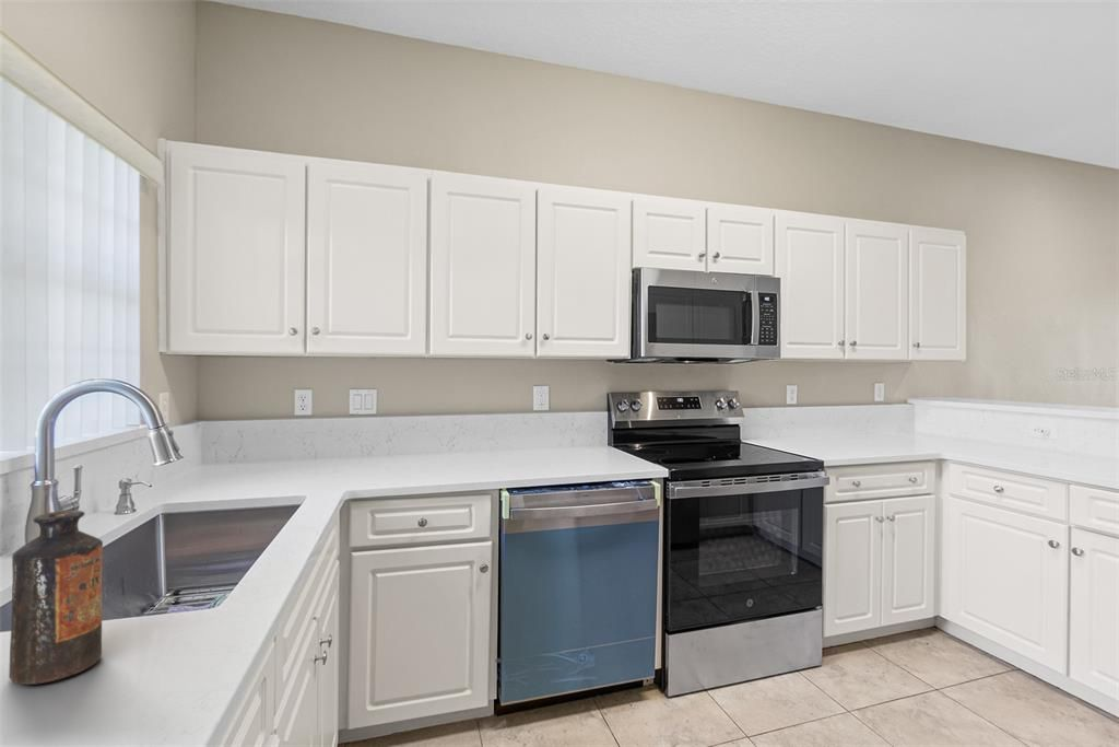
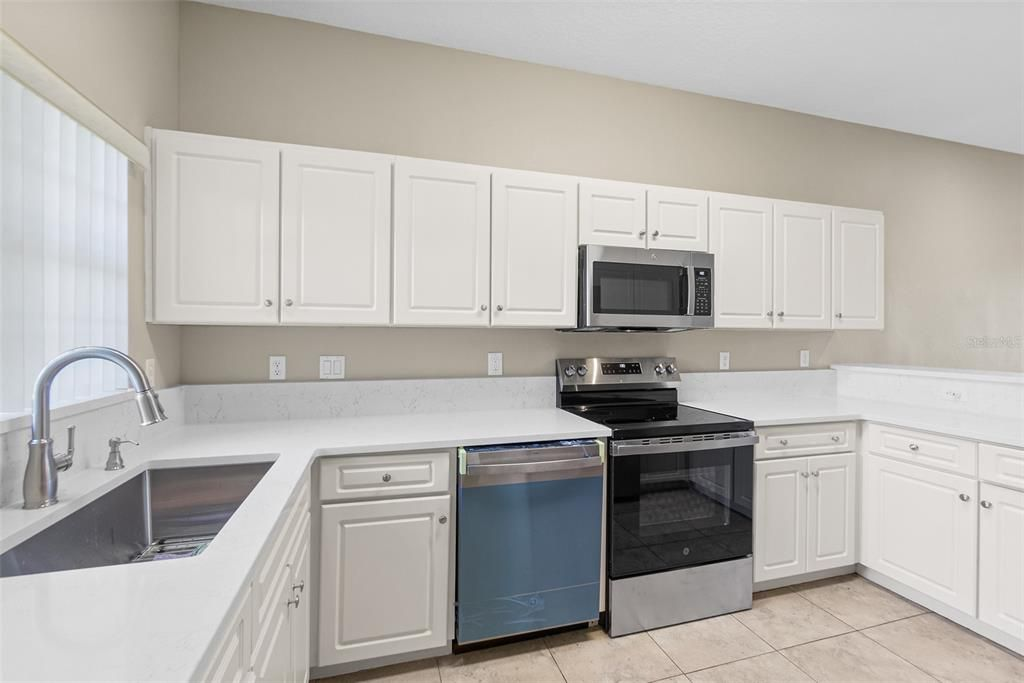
- bottle [8,510,104,686]
